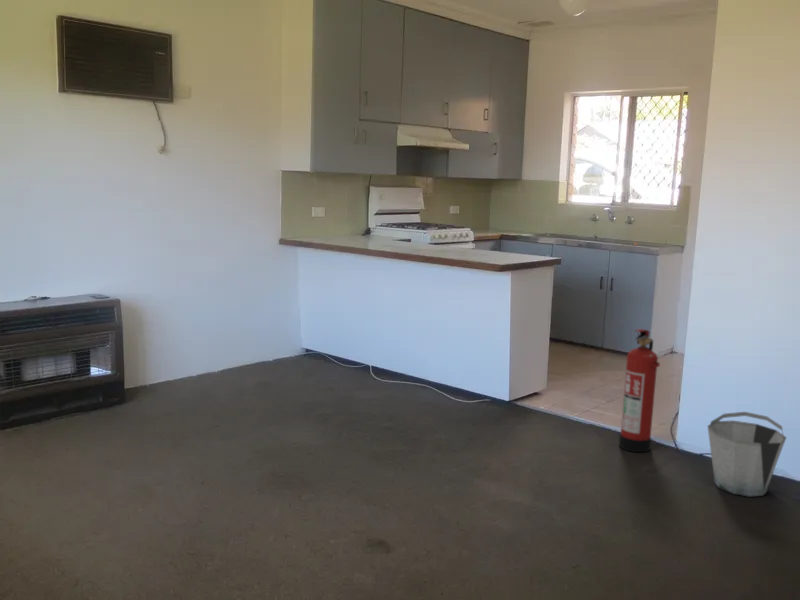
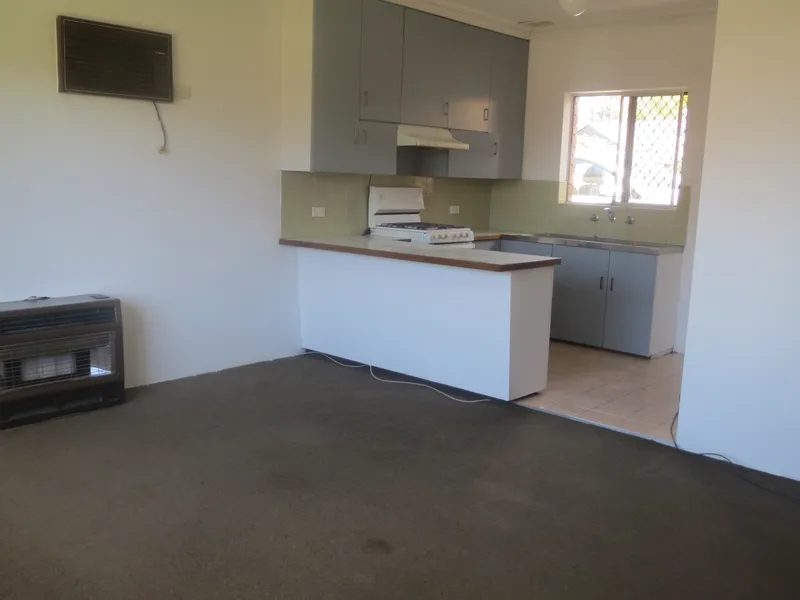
- fire extinguisher [618,328,661,453]
- bucket [707,411,787,498]
